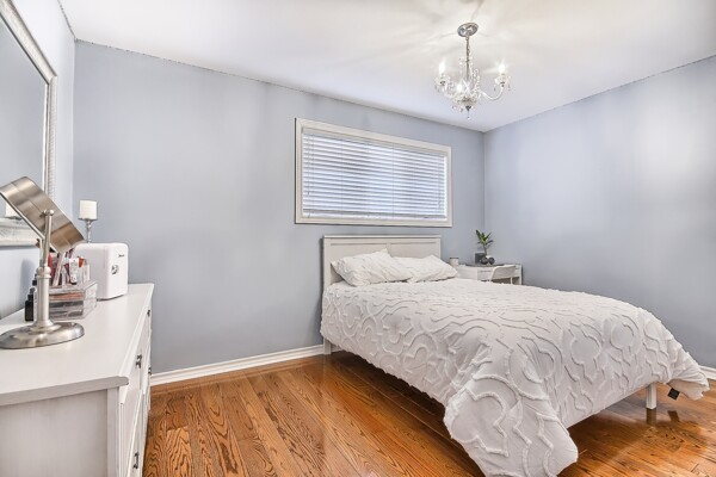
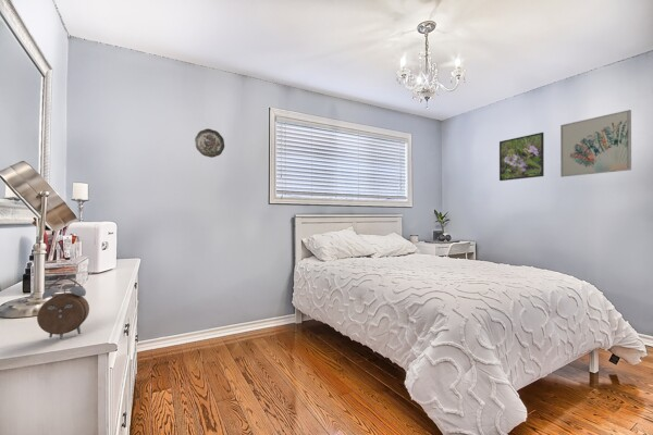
+ decorative plate [194,127,225,159]
+ wall art [559,109,632,178]
+ alarm clock [36,277,90,340]
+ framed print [498,132,545,182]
